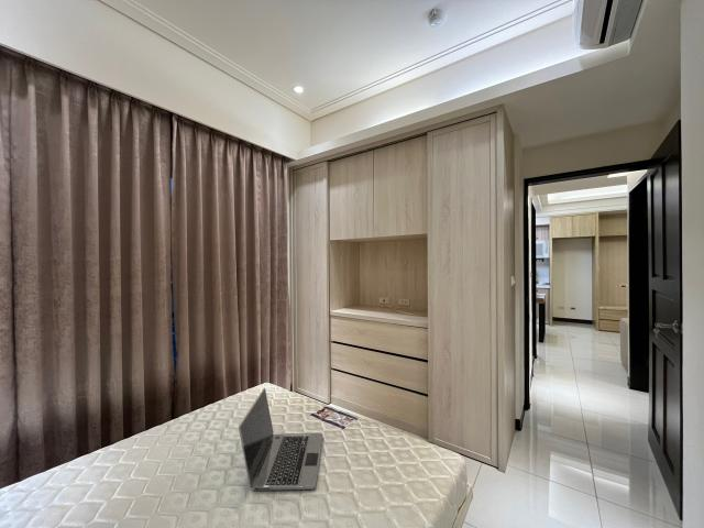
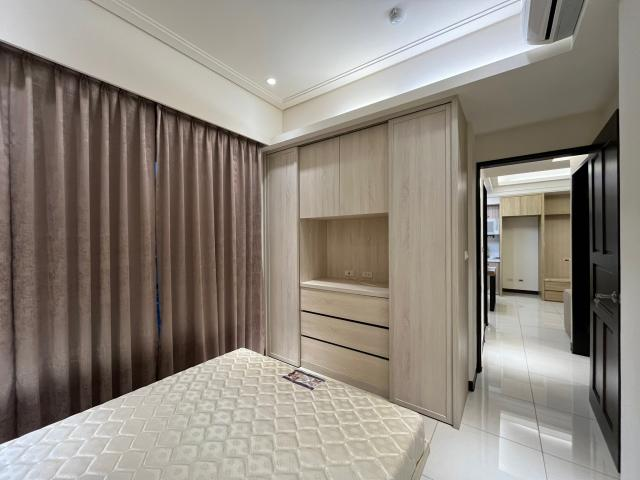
- laptop [238,387,323,492]
